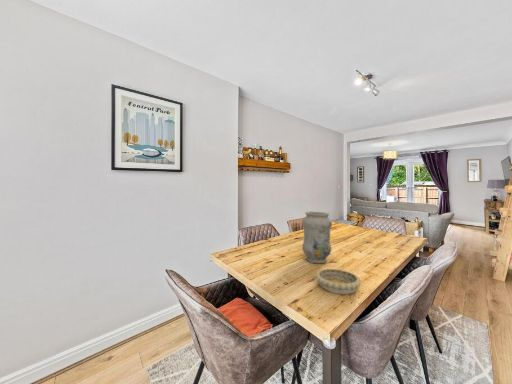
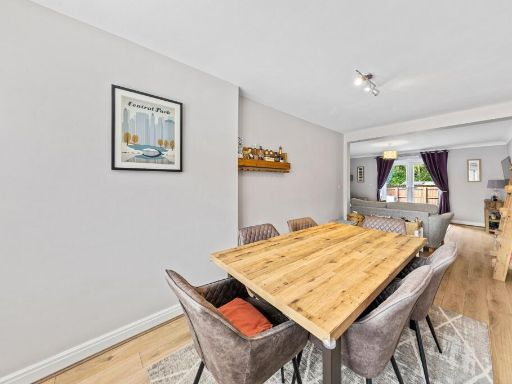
- decorative bowl [315,268,362,295]
- vase [301,211,333,264]
